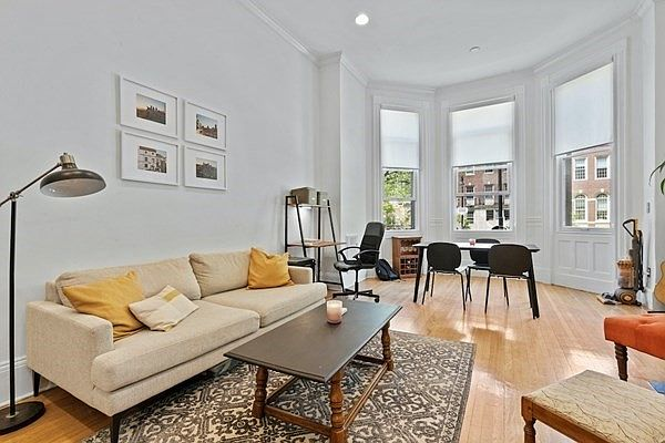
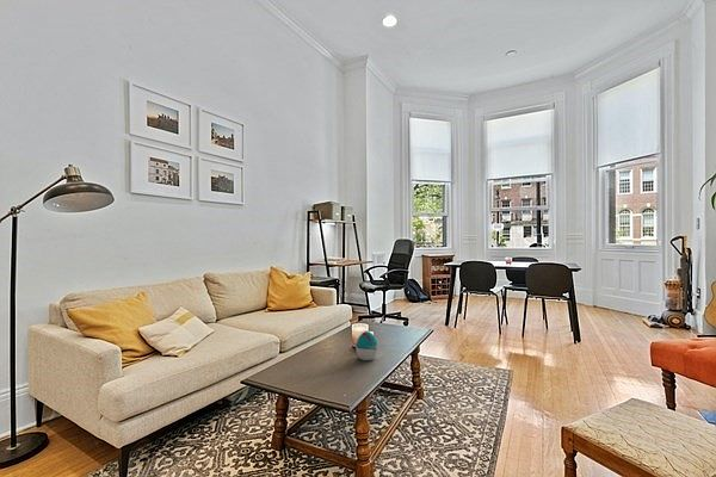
+ decorative egg [354,330,379,361]
